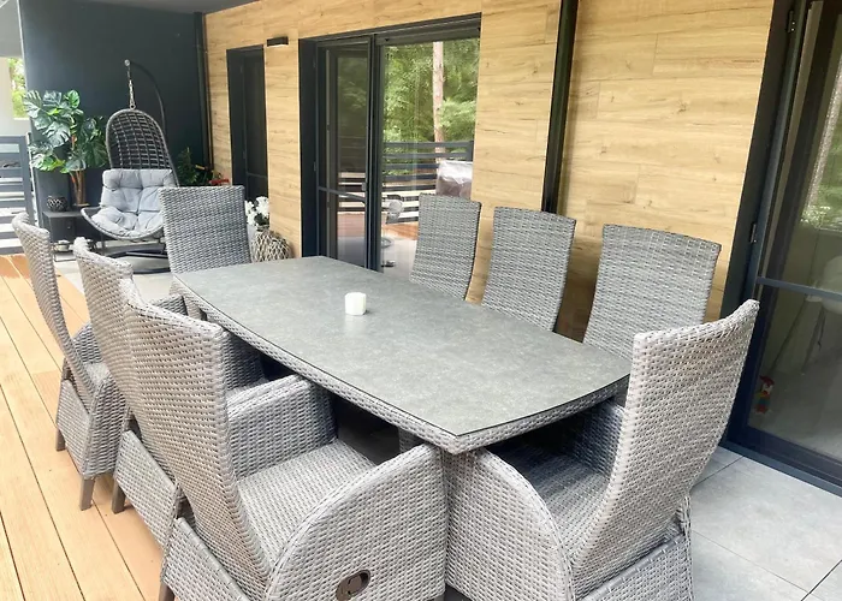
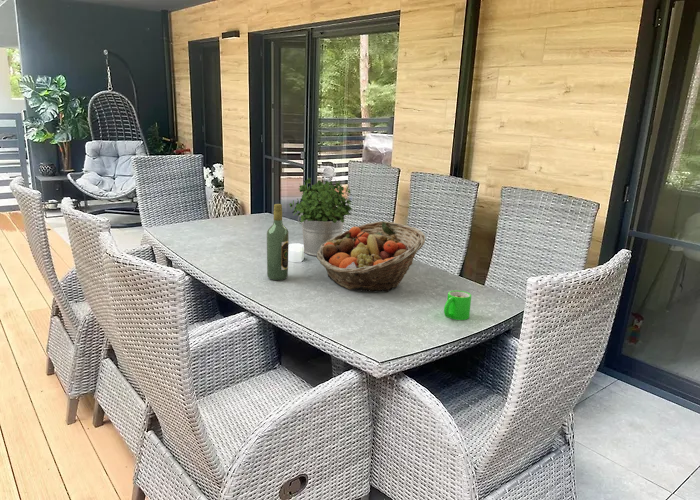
+ potted plant [288,177,353,257]
+ mug [443,290,472,321]
+ fruit basket [316,220,426,293]
+ wine bottle [266,203,290,281]
